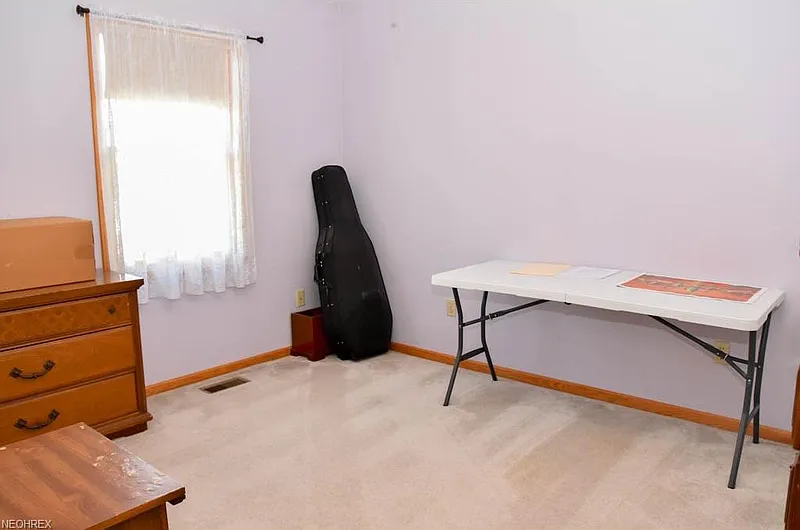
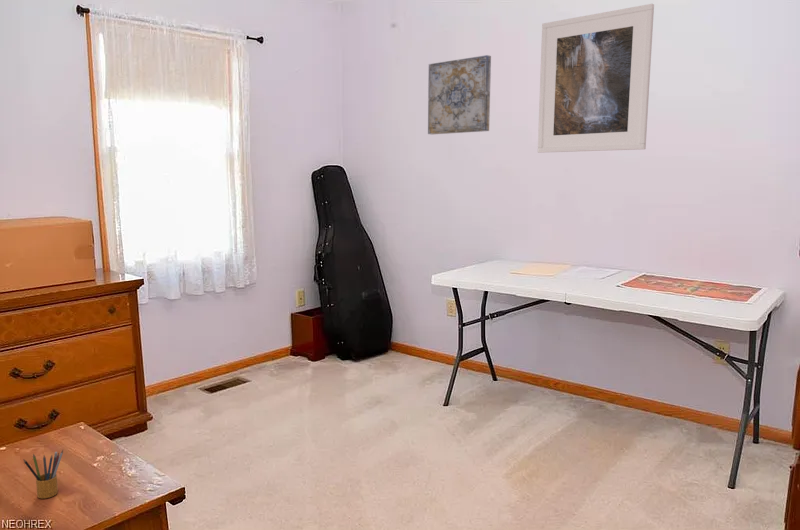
+ wall art [427,54,492,135]
+ pencil box [22,449,64,499]
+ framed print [537,3,655,154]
